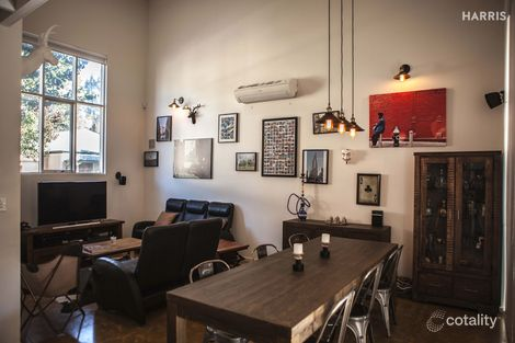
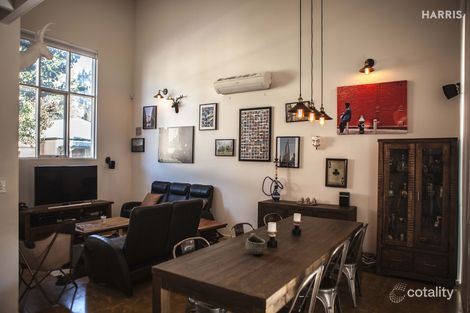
+ bowl [244,232,266,256]
